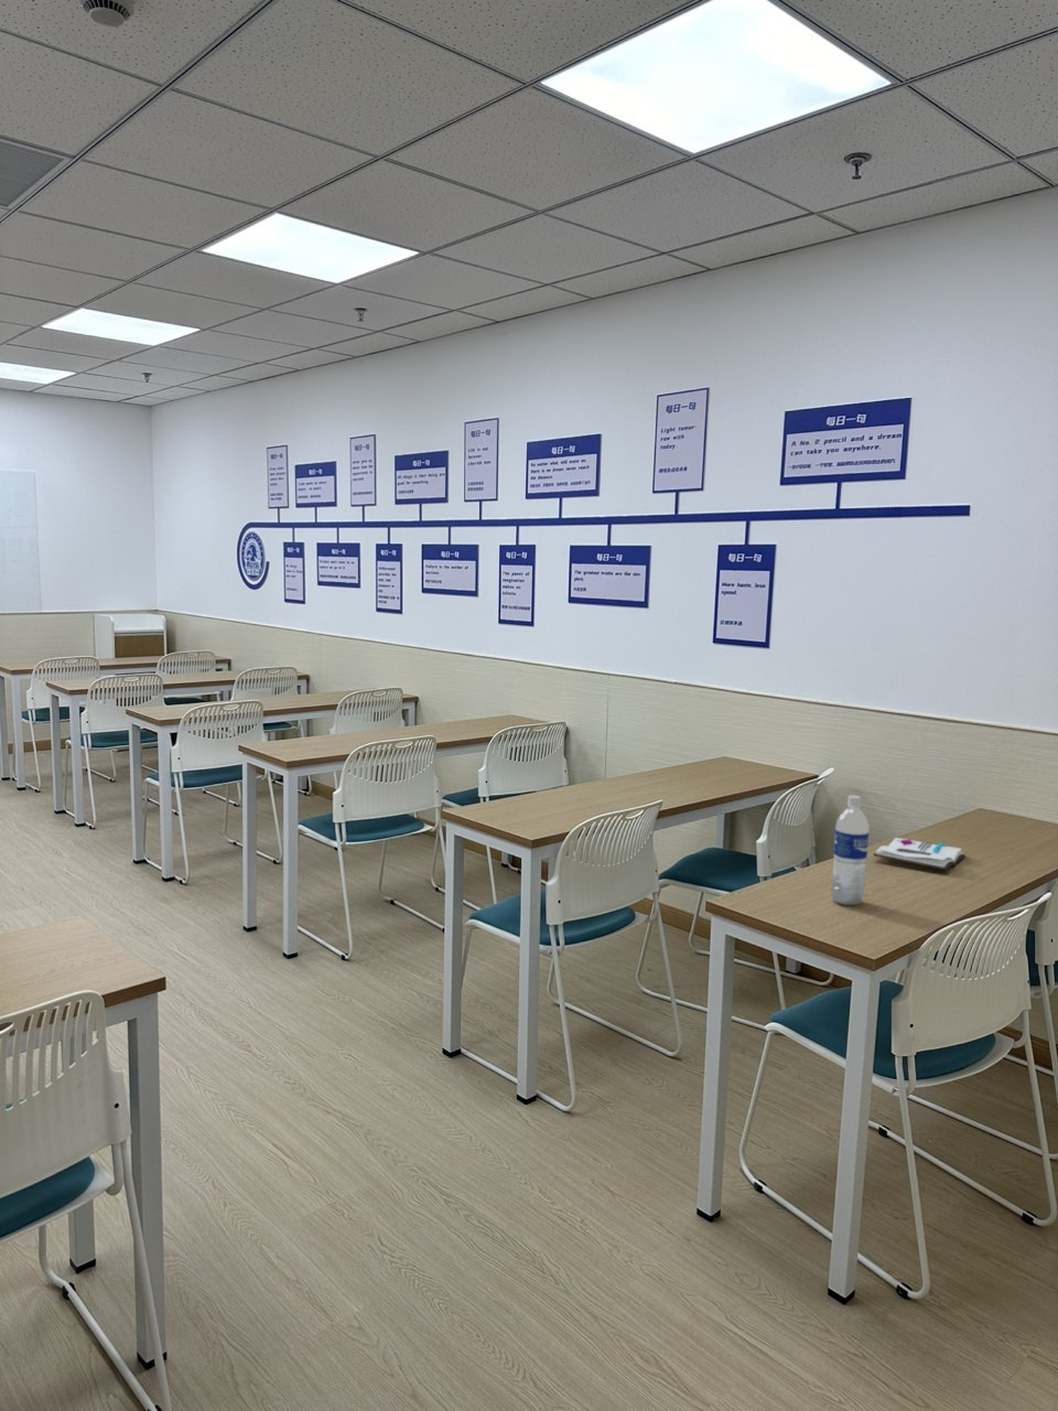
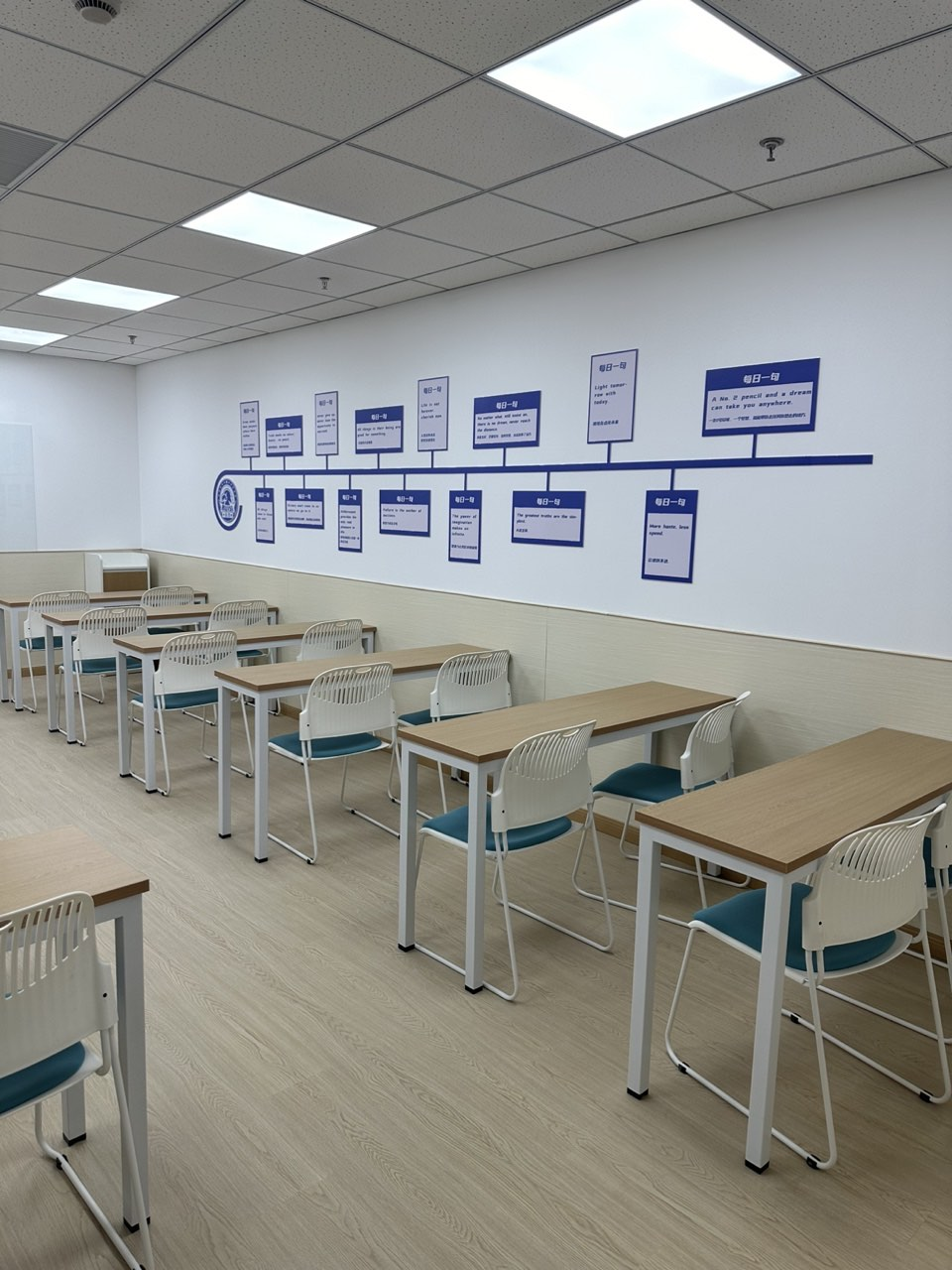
- book [872,837,967,871]
- water bottle [831,793,869,907]
